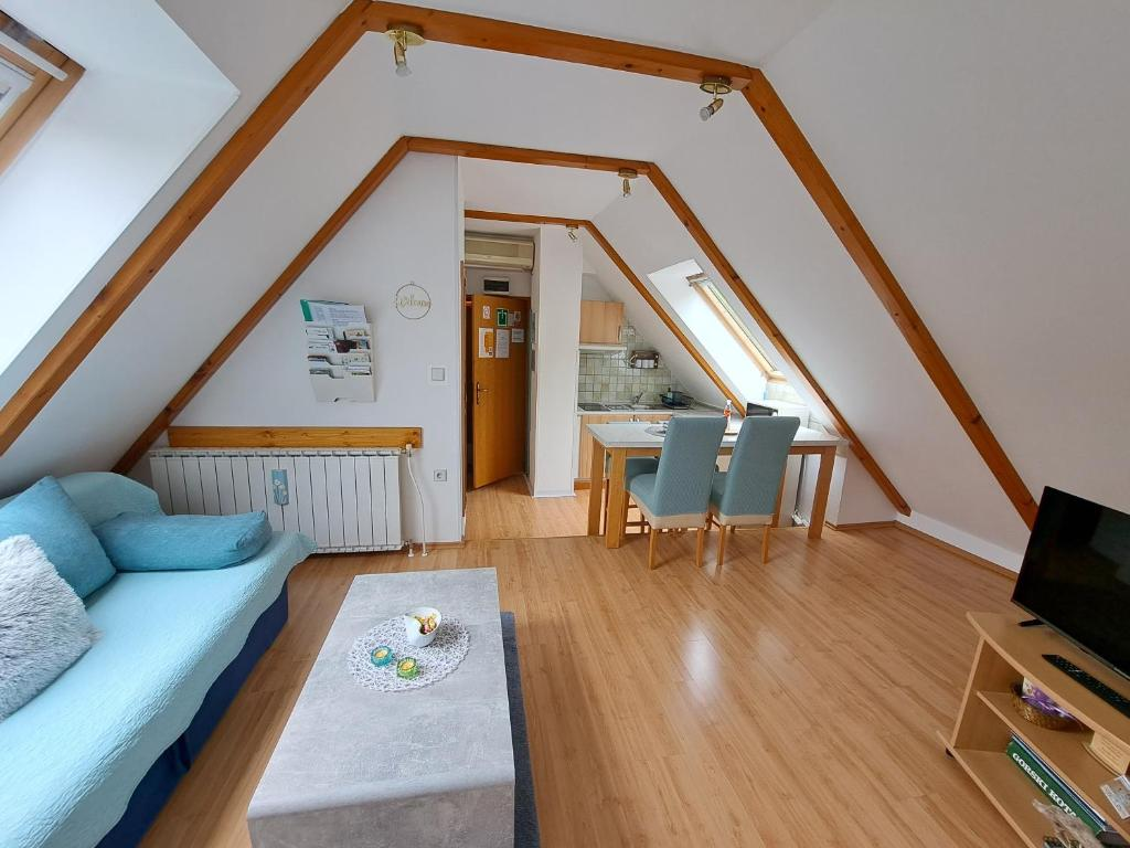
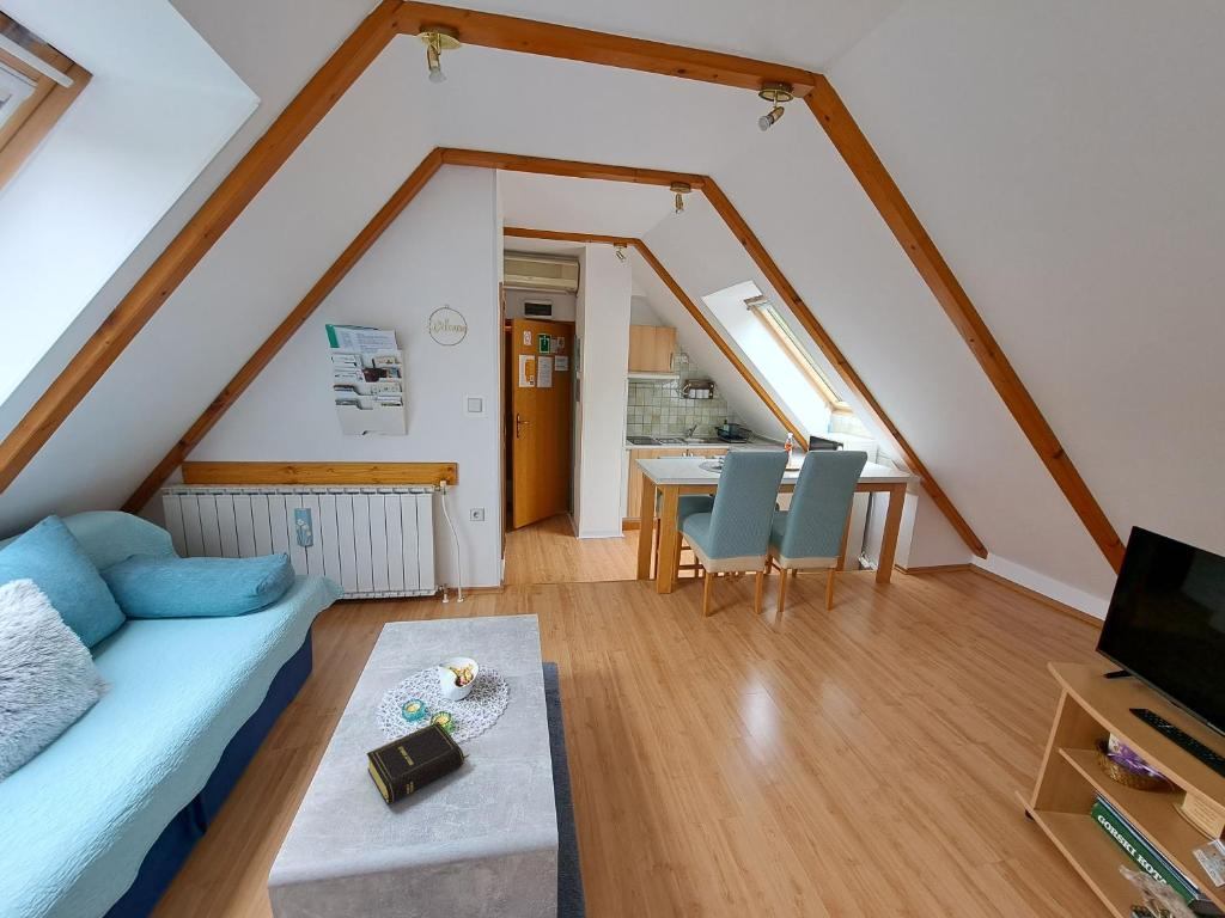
+ book [366,721,470,804]
